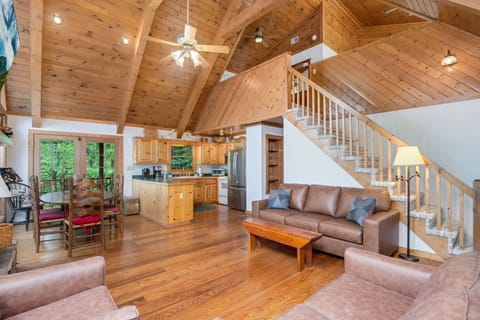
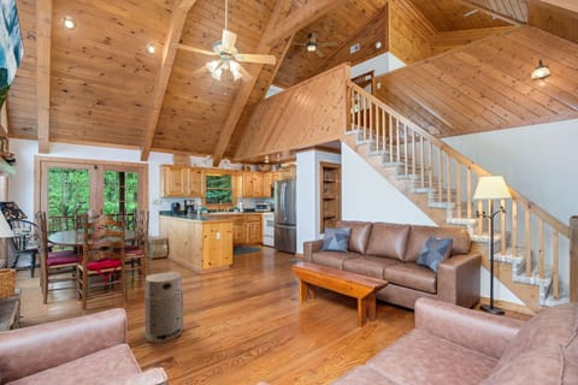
+ air purifier [143,271,184,344]
